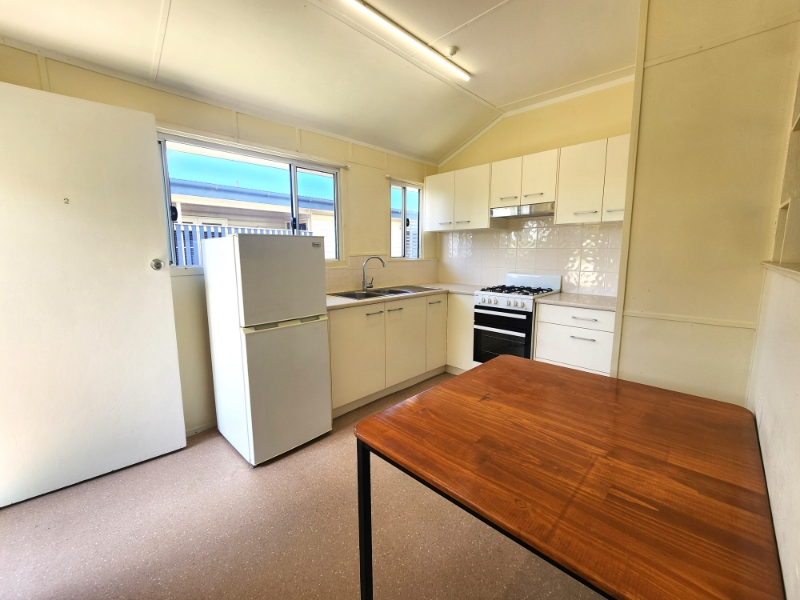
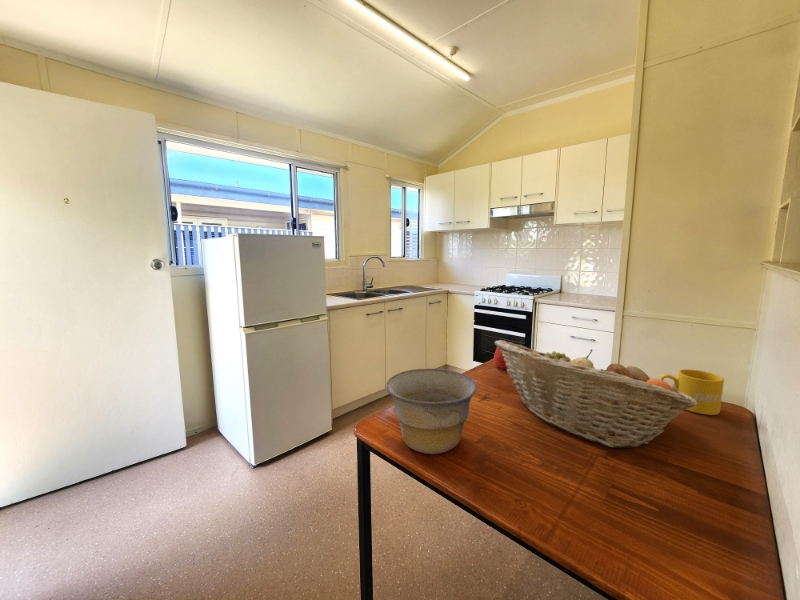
+ apple [493,342,515,370]
+ mug [659,368,725,416]
+ fruit basket [494,339,698,449]
+ bowl [385,368,478,455]
